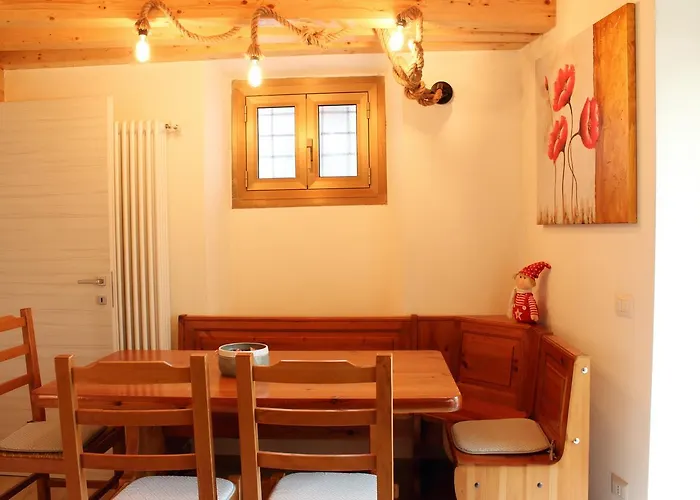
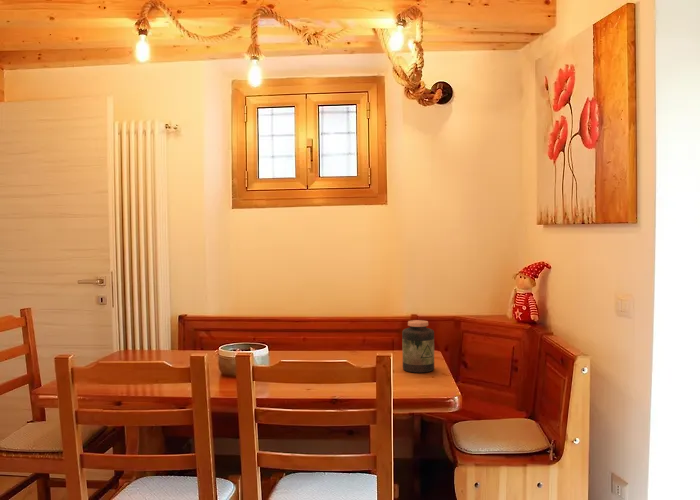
+ jar [401,319,435,374]
